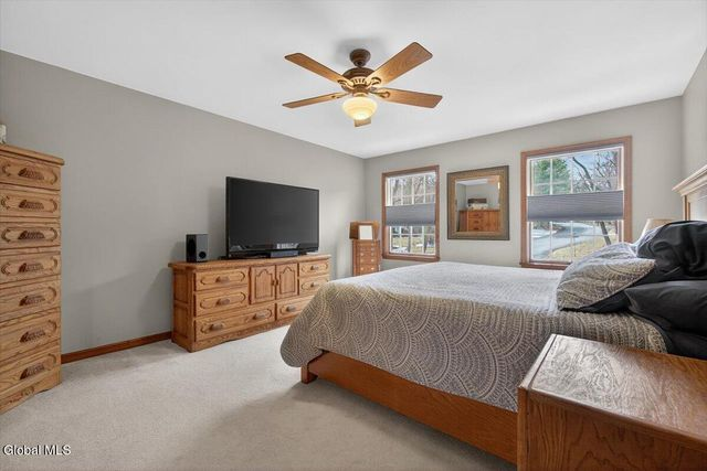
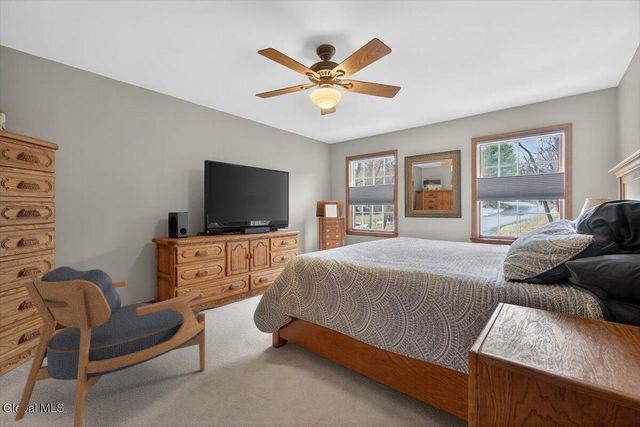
+ armchair [14,265,206,427]
